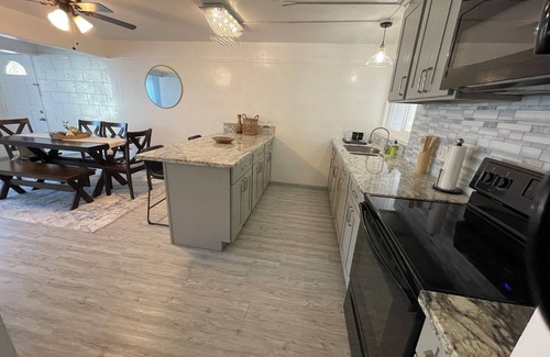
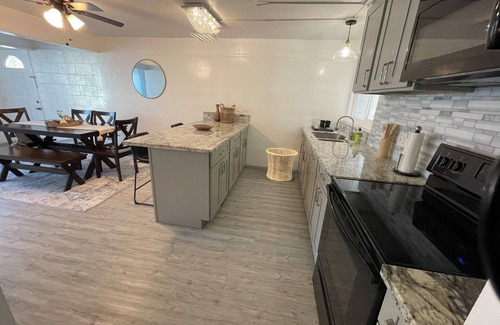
+ basket [265,147,299,182]
